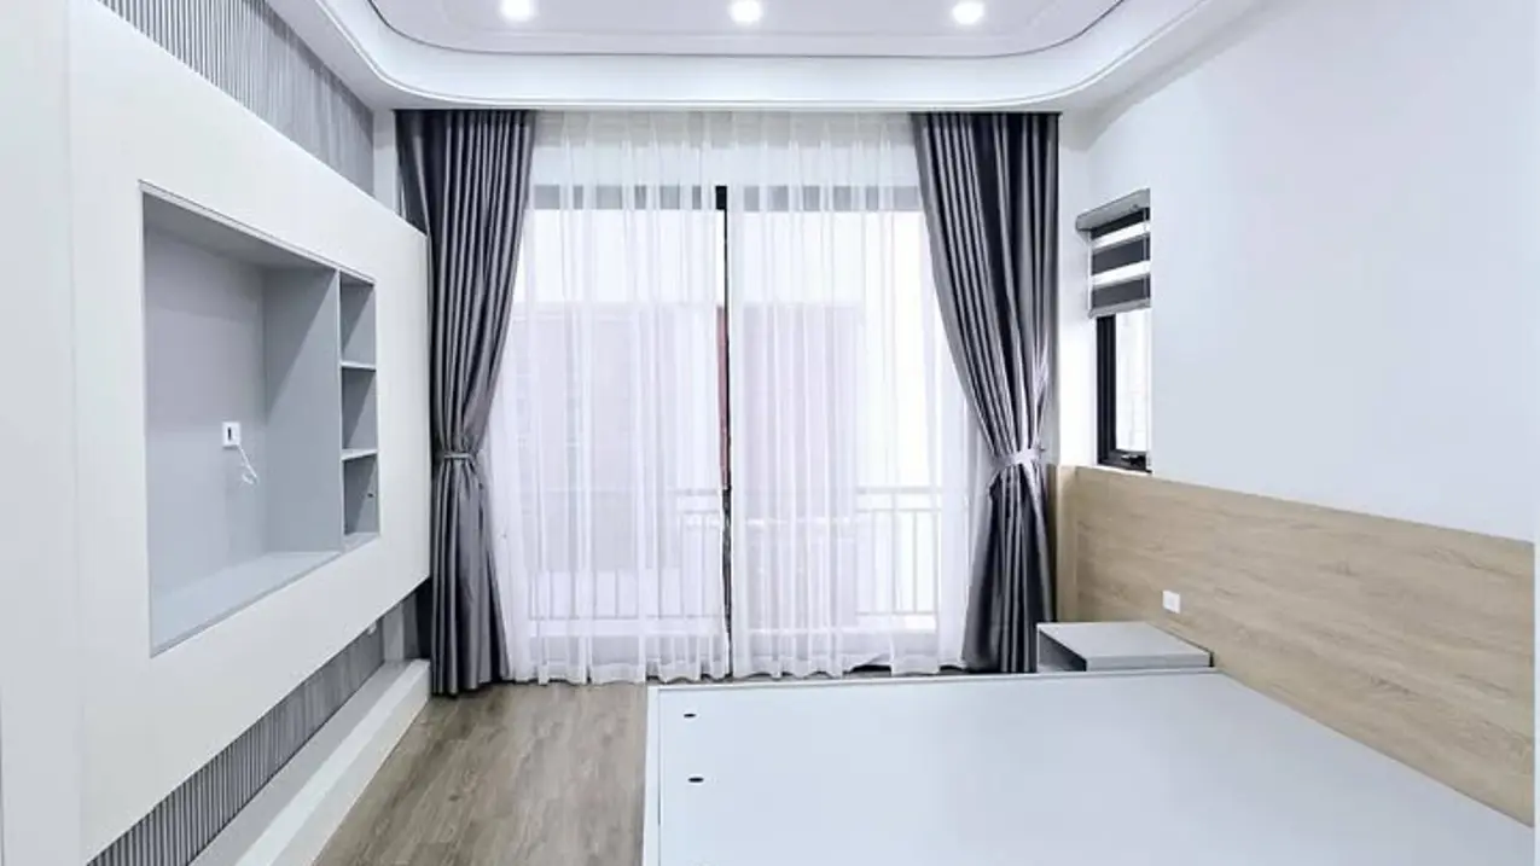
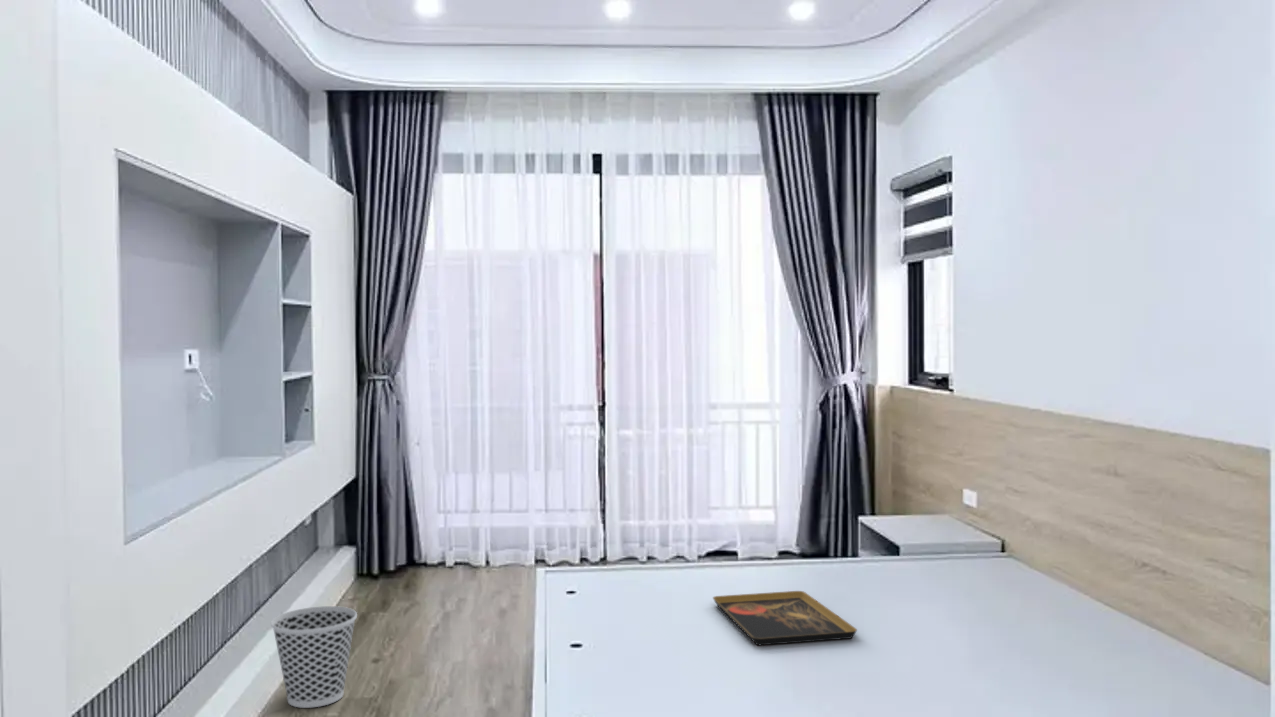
+ decorative tray [712,590,858,647]
+ wastebasket [270,605,358,709]
